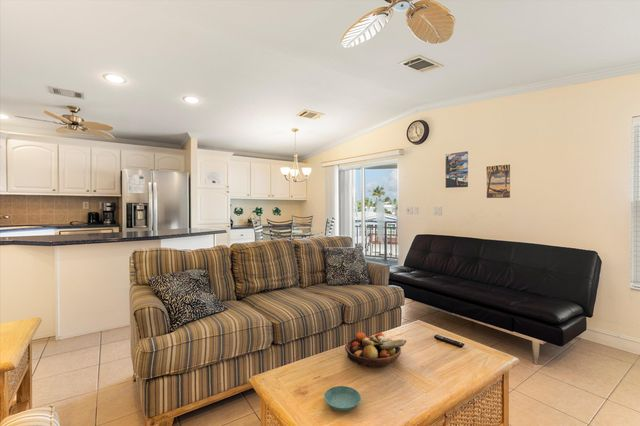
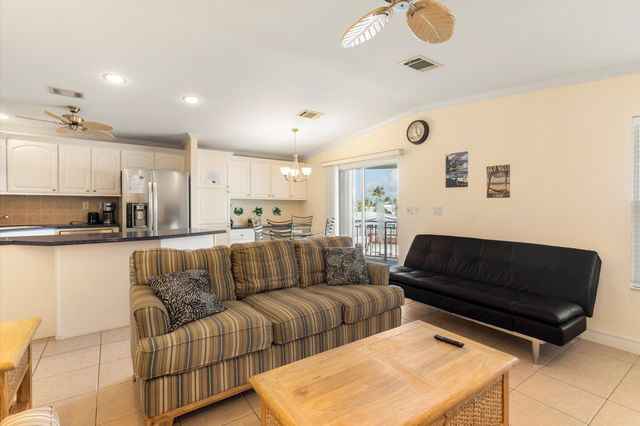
- fruit bowl [344,332,407,368]
- saucer [323,385,362,412]
